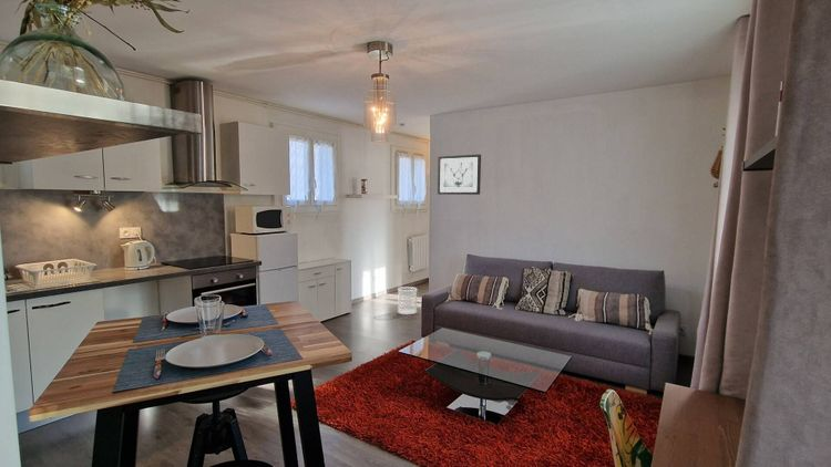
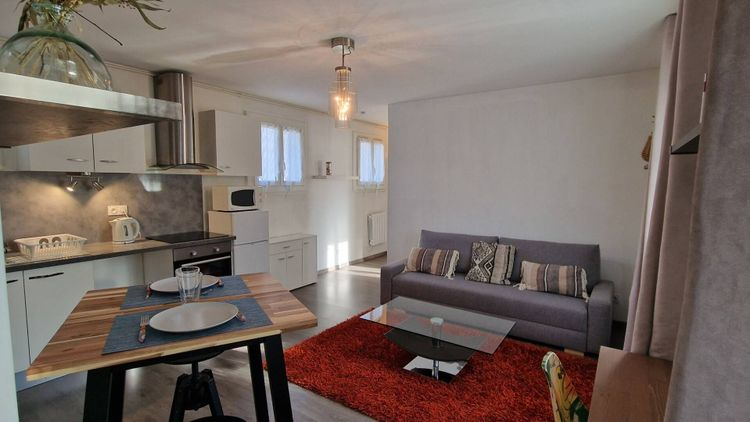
- wall art [437,154,482,196]
- wastebasket [397,286,419,315]
